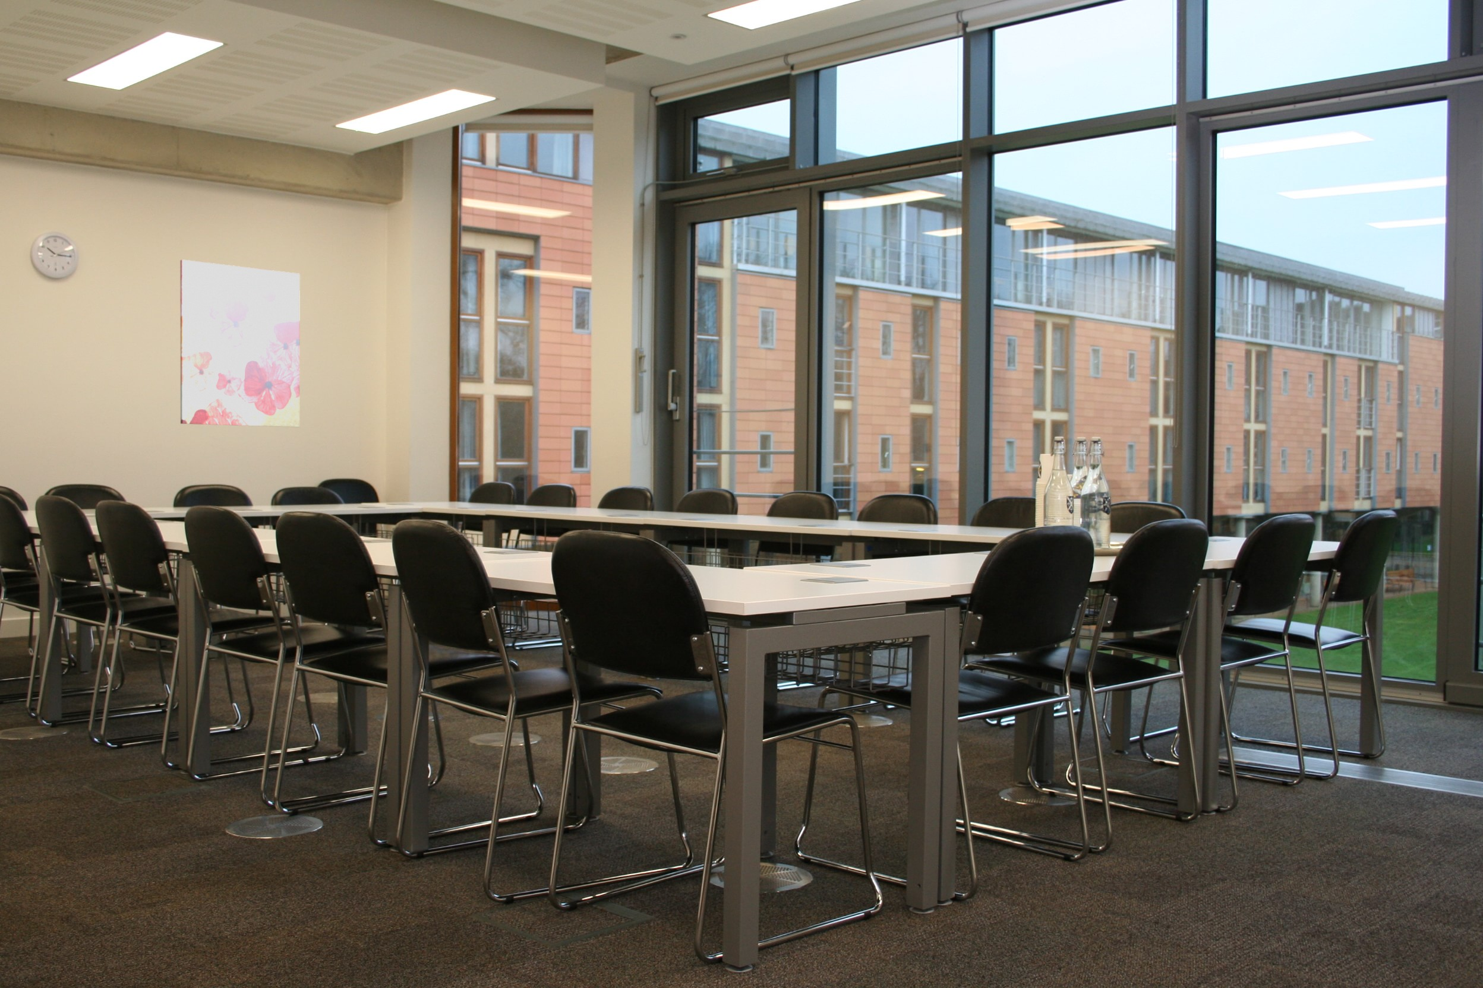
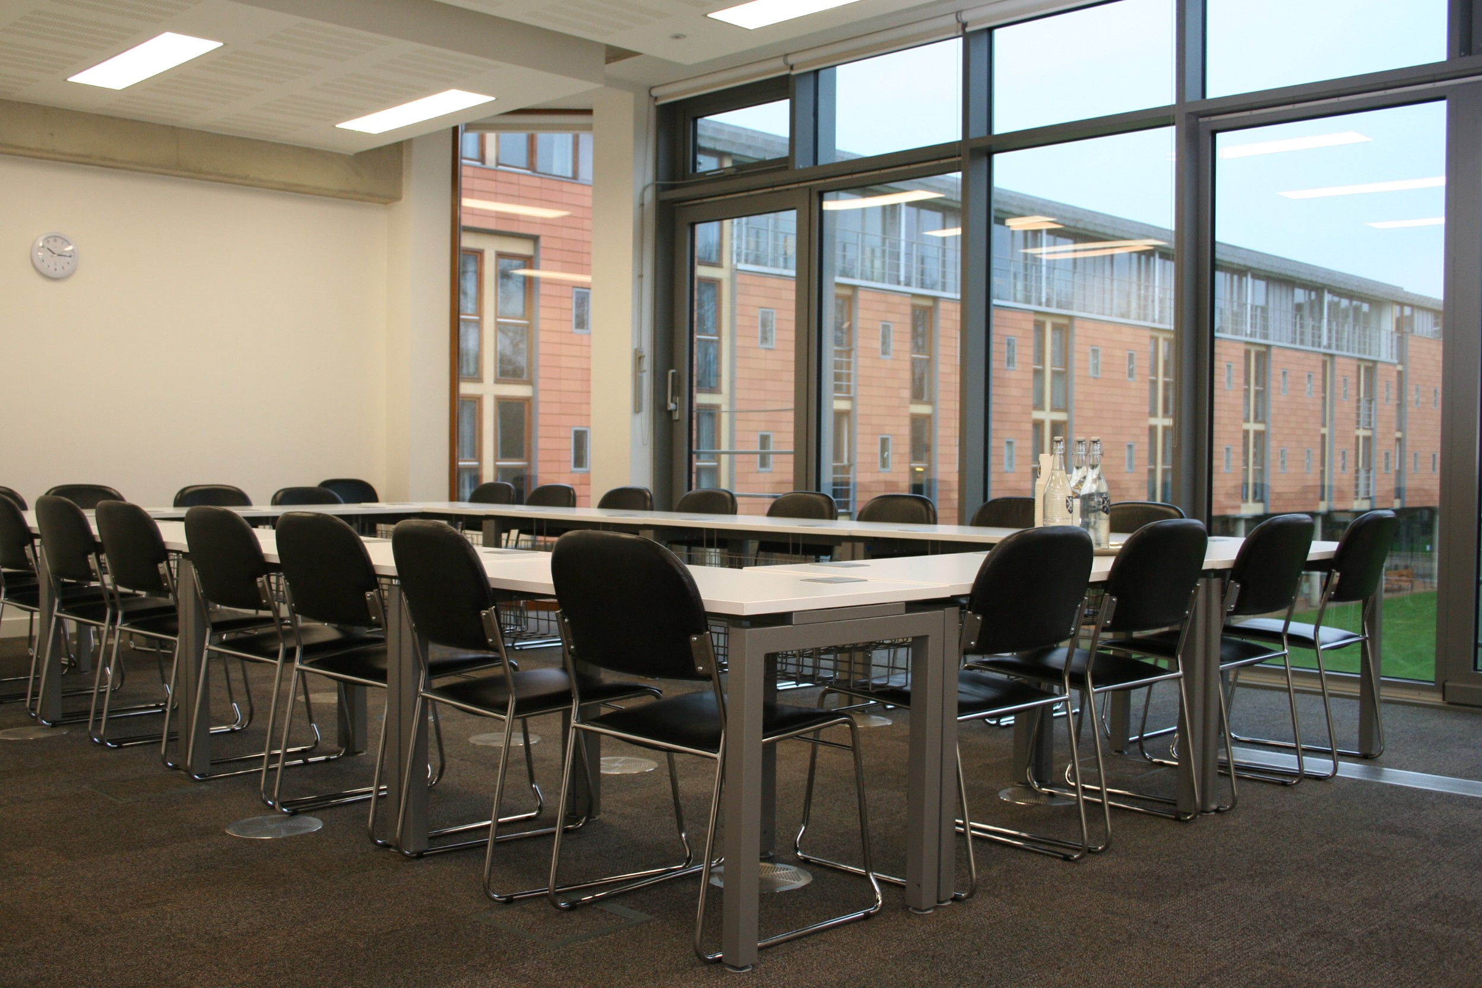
- wall art [180,259,300,428]
